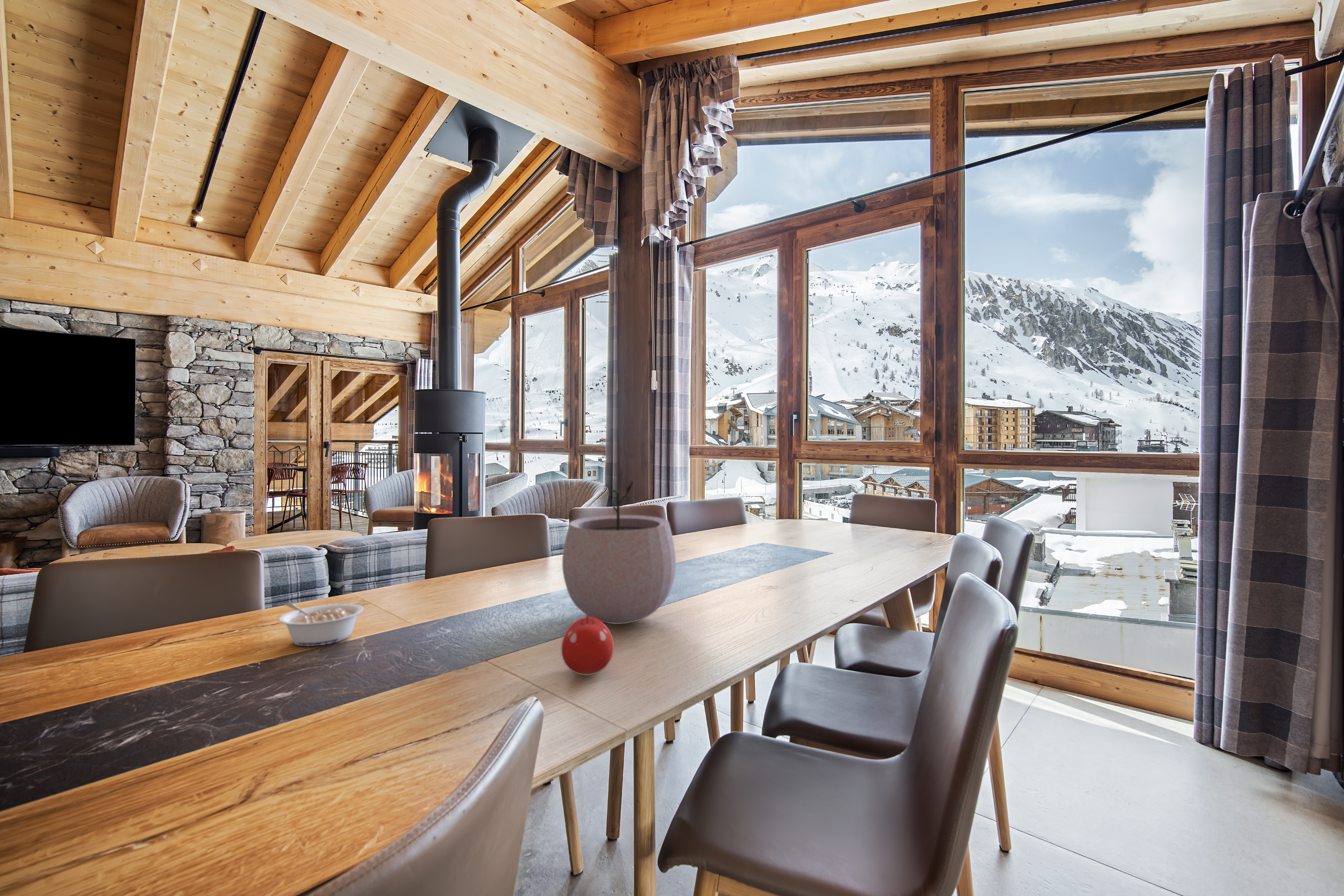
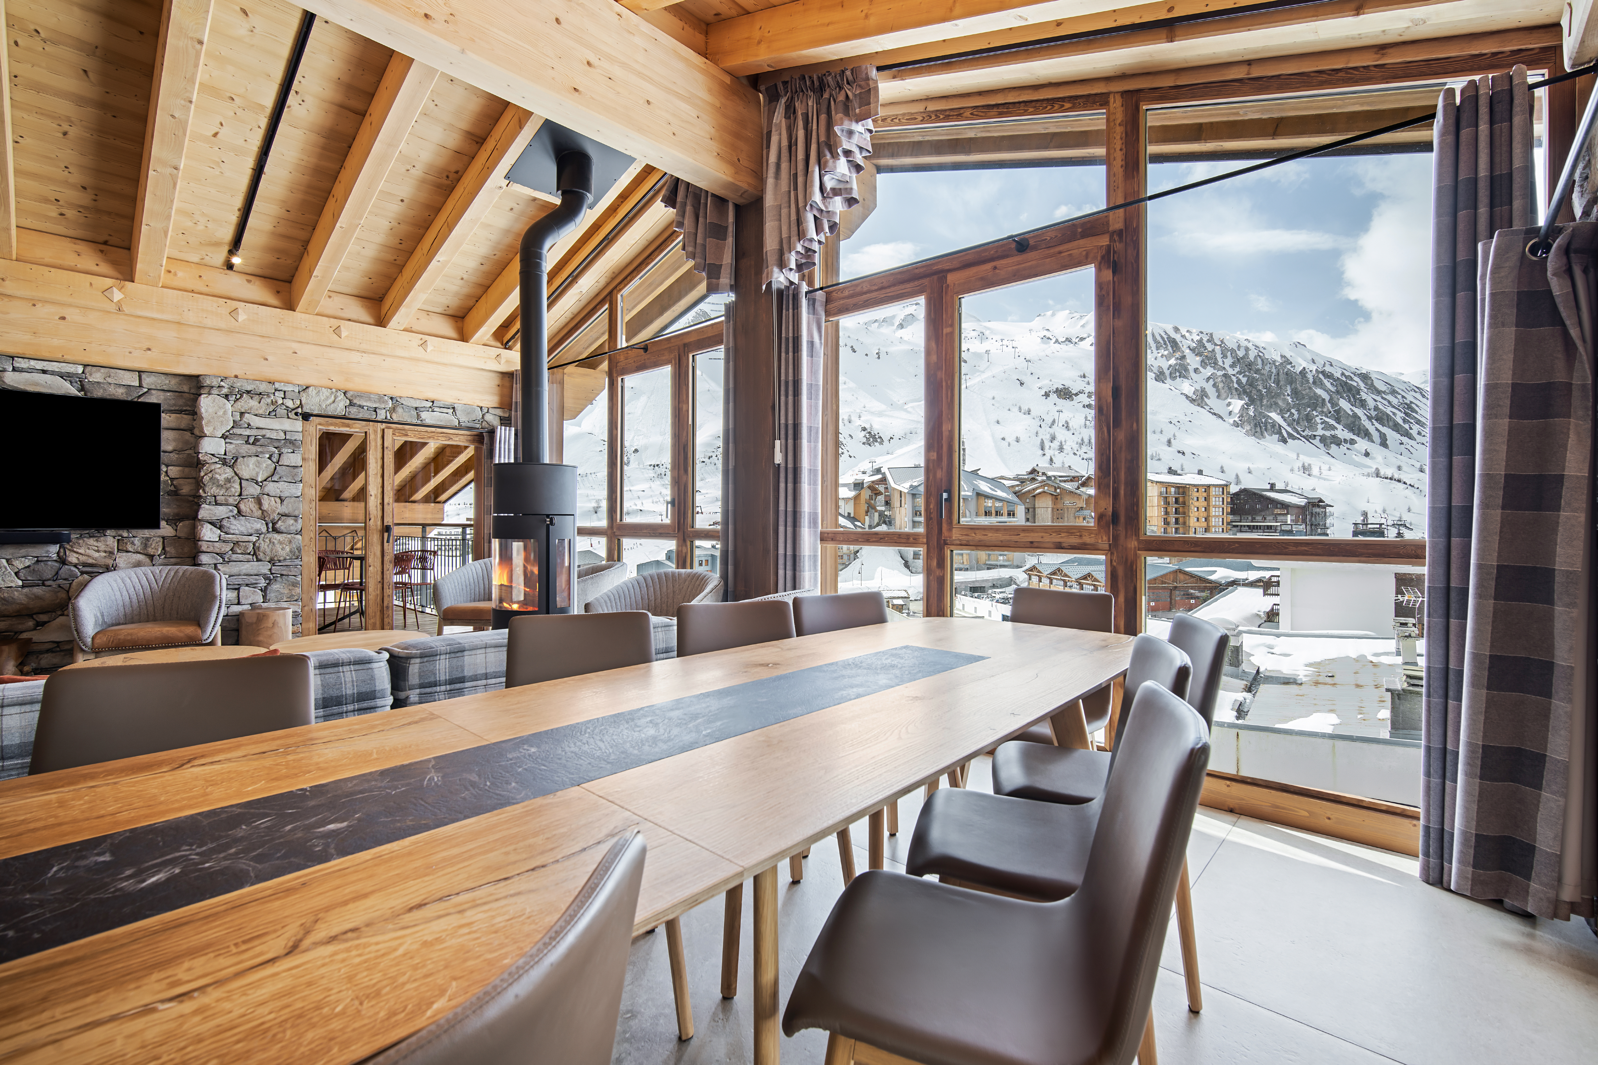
- legume [278,602,364,646]
- fruit [561,614,614,676]
- plant pot [562,478,676,624]
